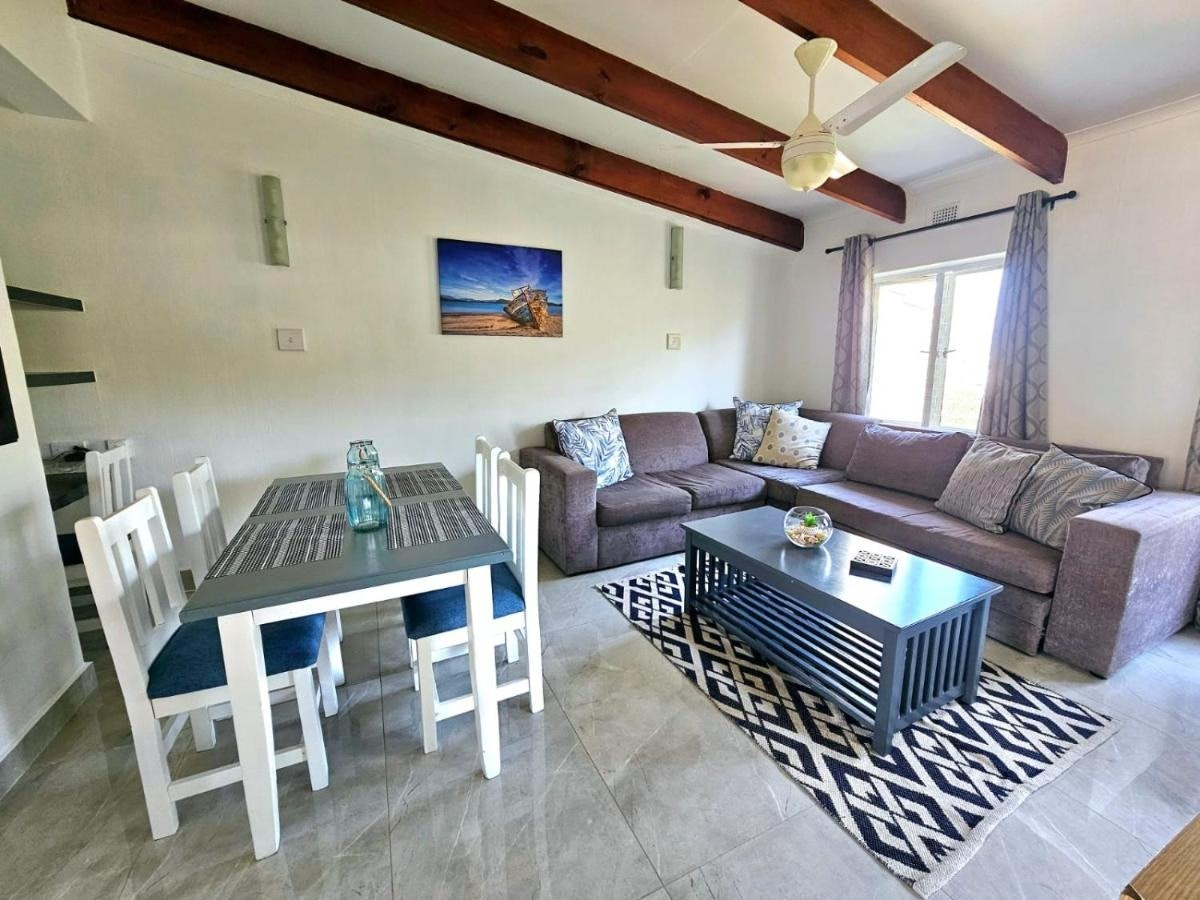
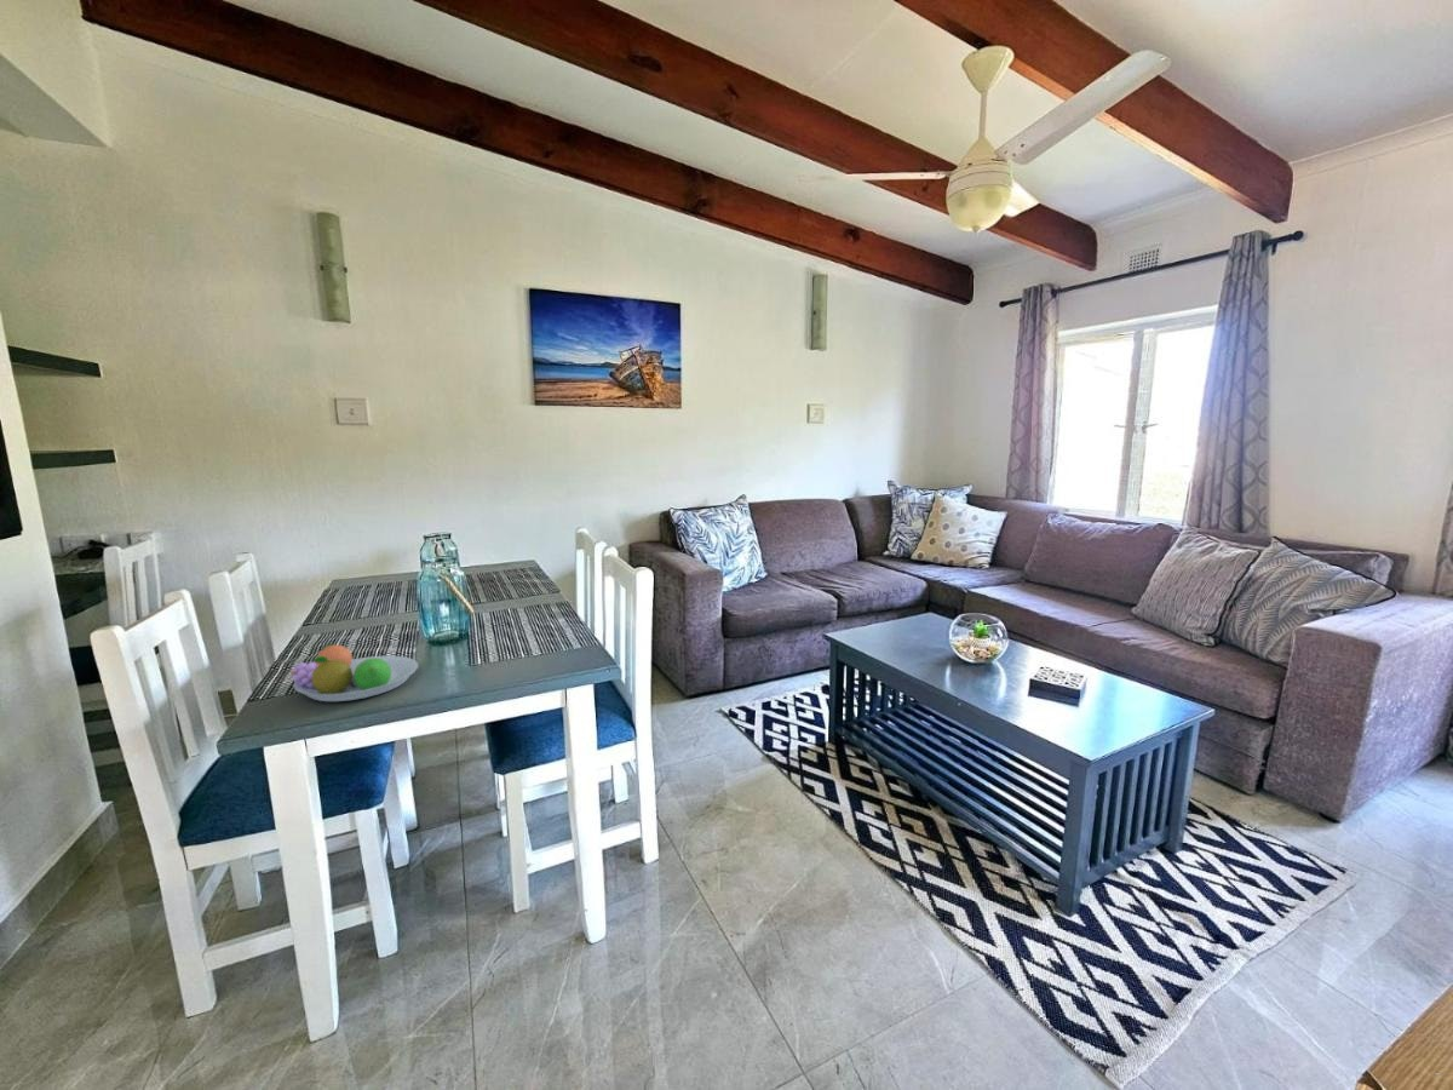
+ fruit bowl [289,643,419,702]
